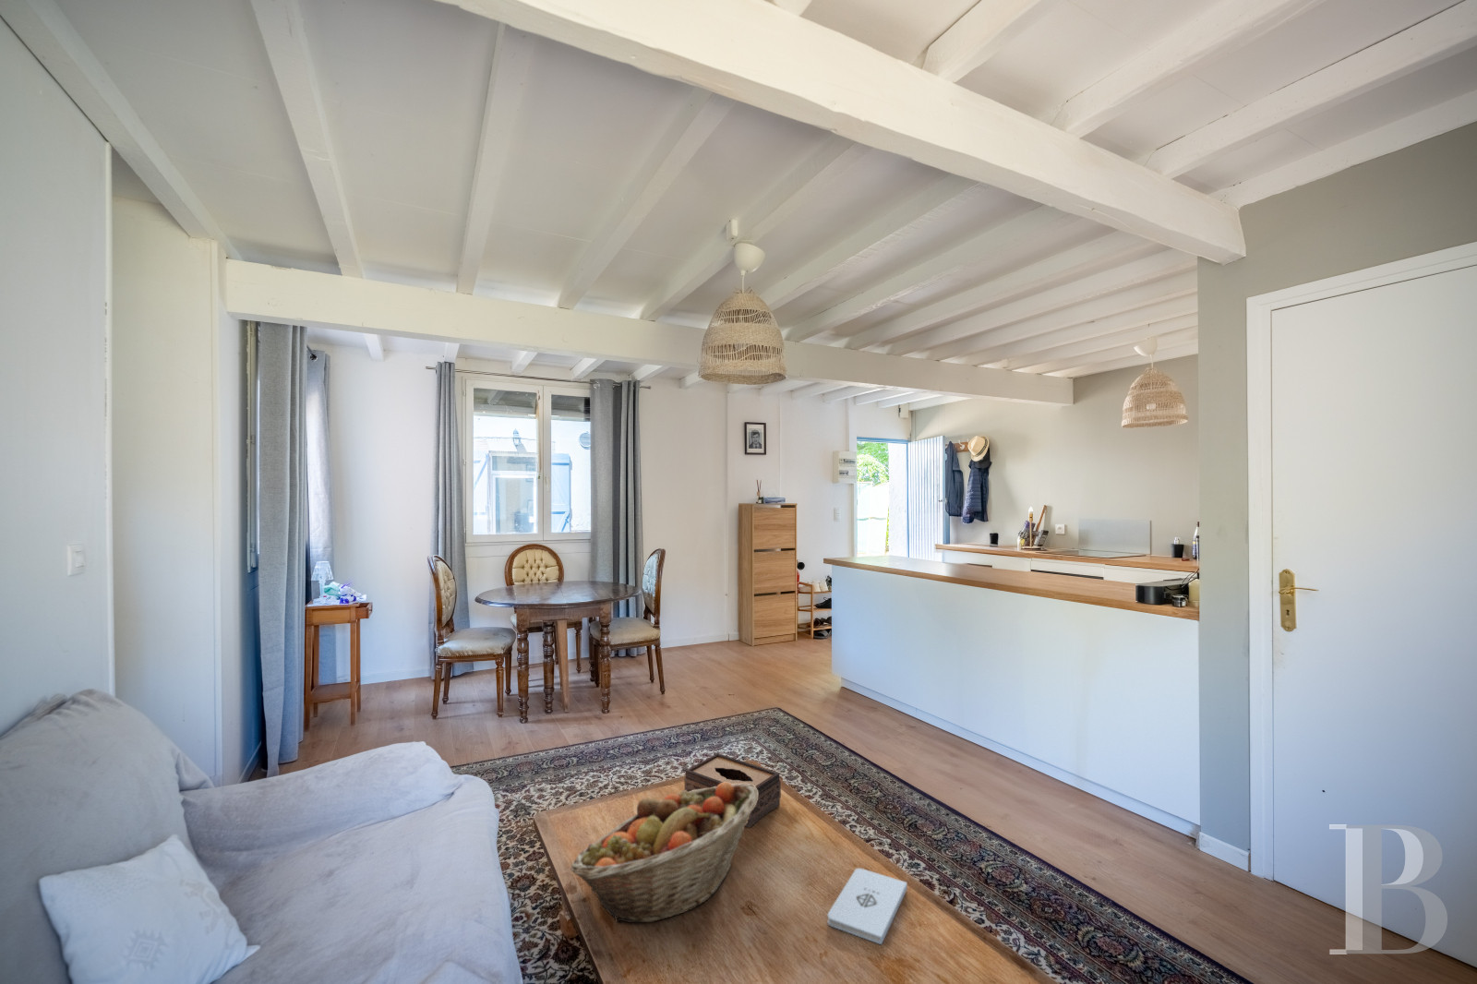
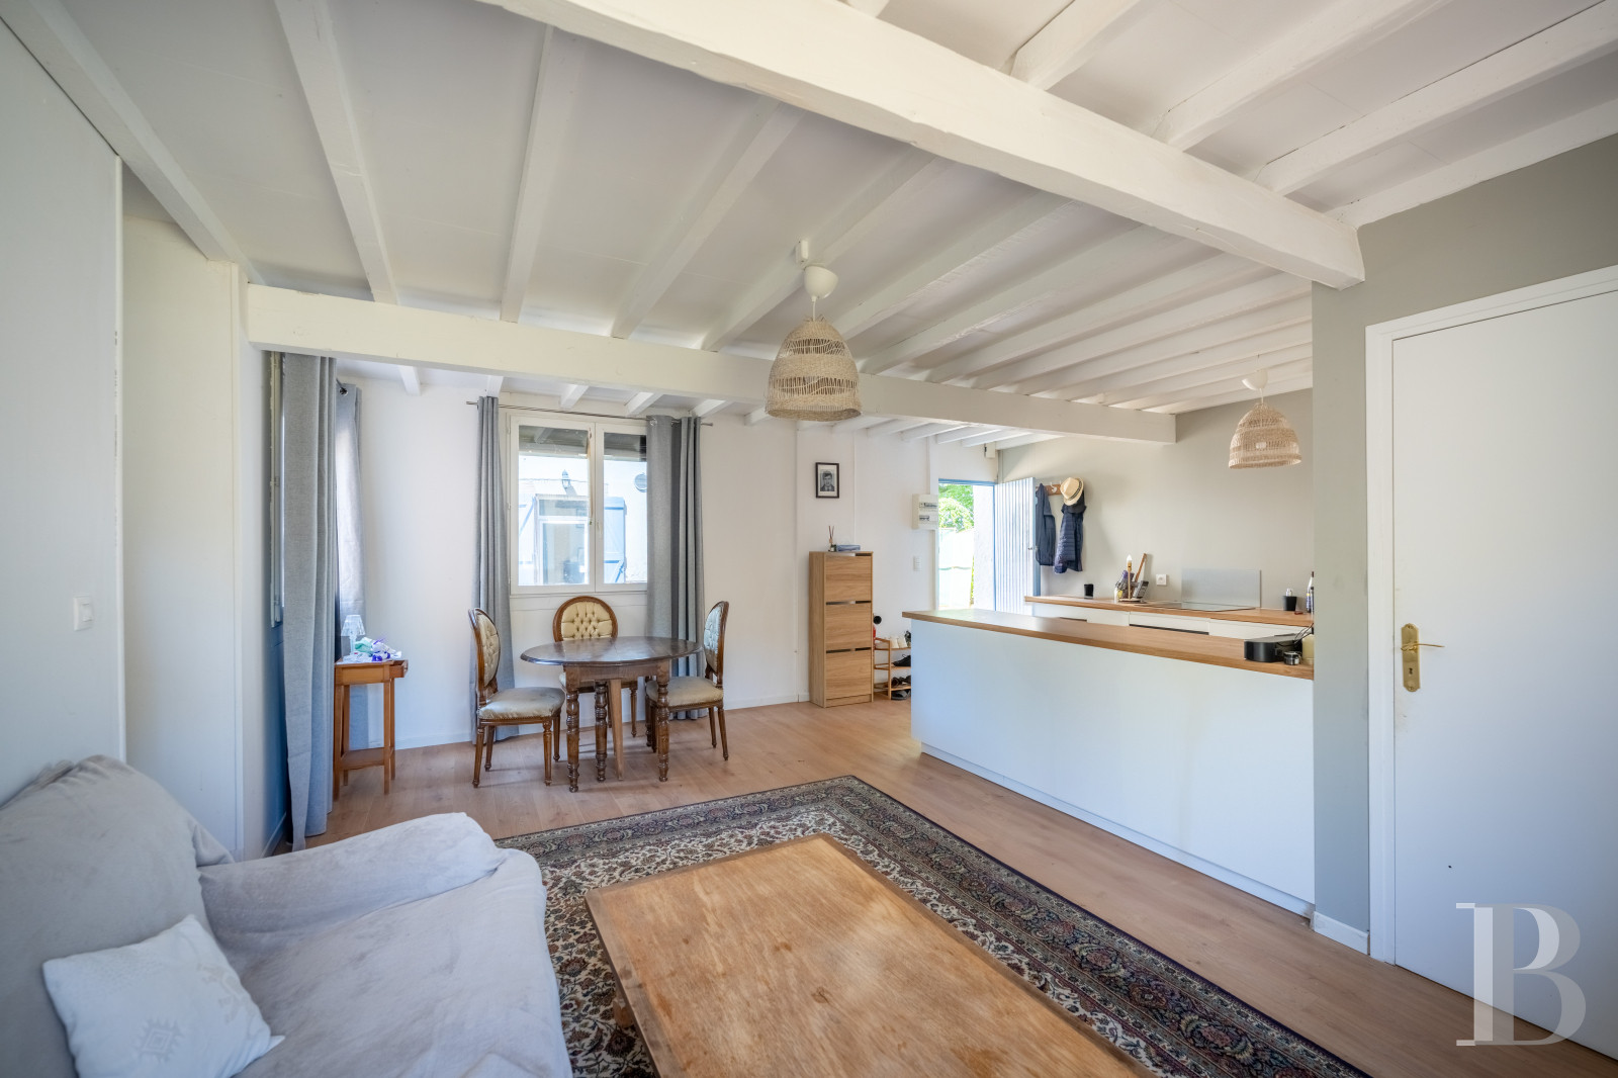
- tissue box [683,752,782,829]
- fruit basket [570,783,758,924]
- notepad [827,868,908,946]
